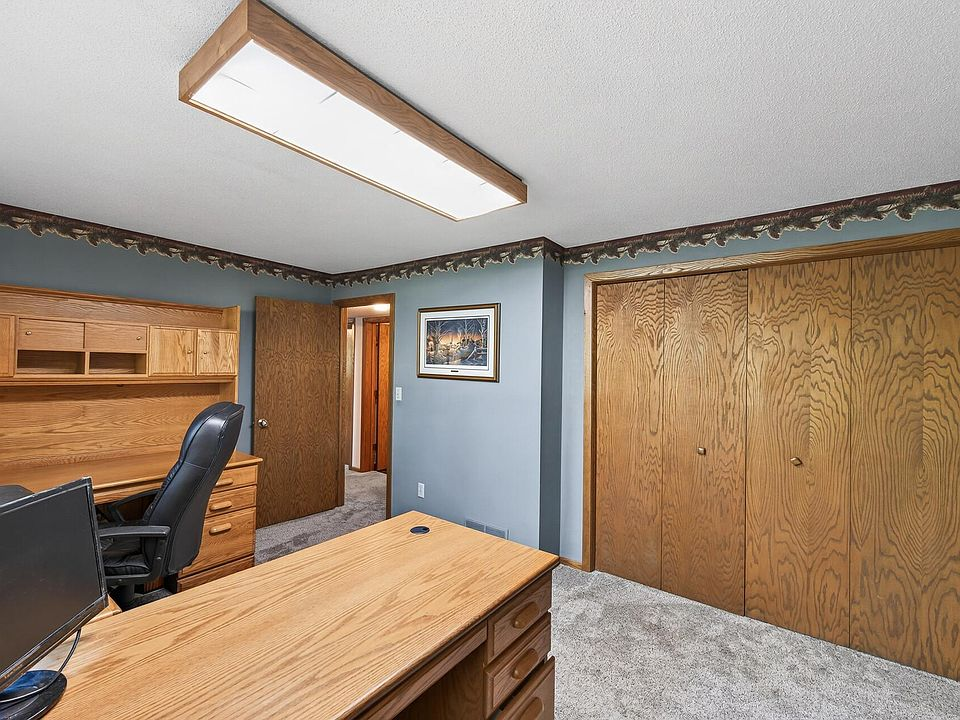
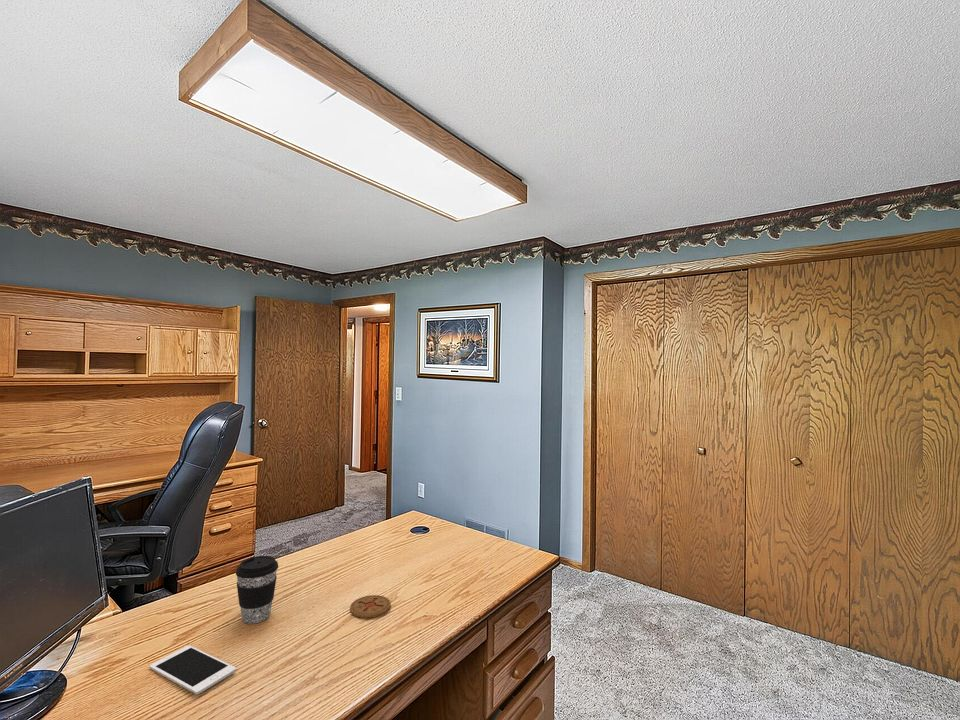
+ coaster [349,594,392,619]
+ coffee cup [235,555,279,625]
+ cell phone [149,645,237,695]
